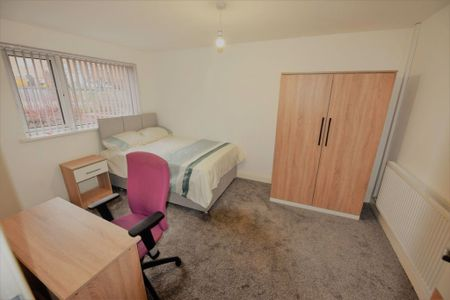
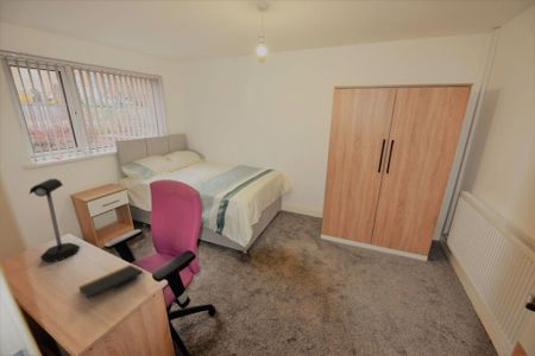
+ mailbox [29,178,81,263]
+ notepad [77,263,145,300]
